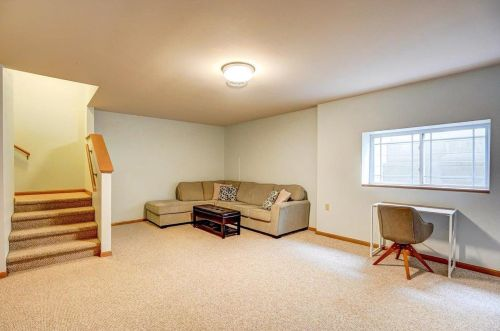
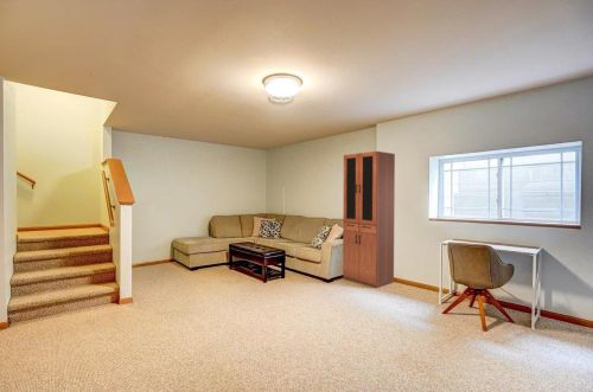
+ cabinet [342,150,396,290]
